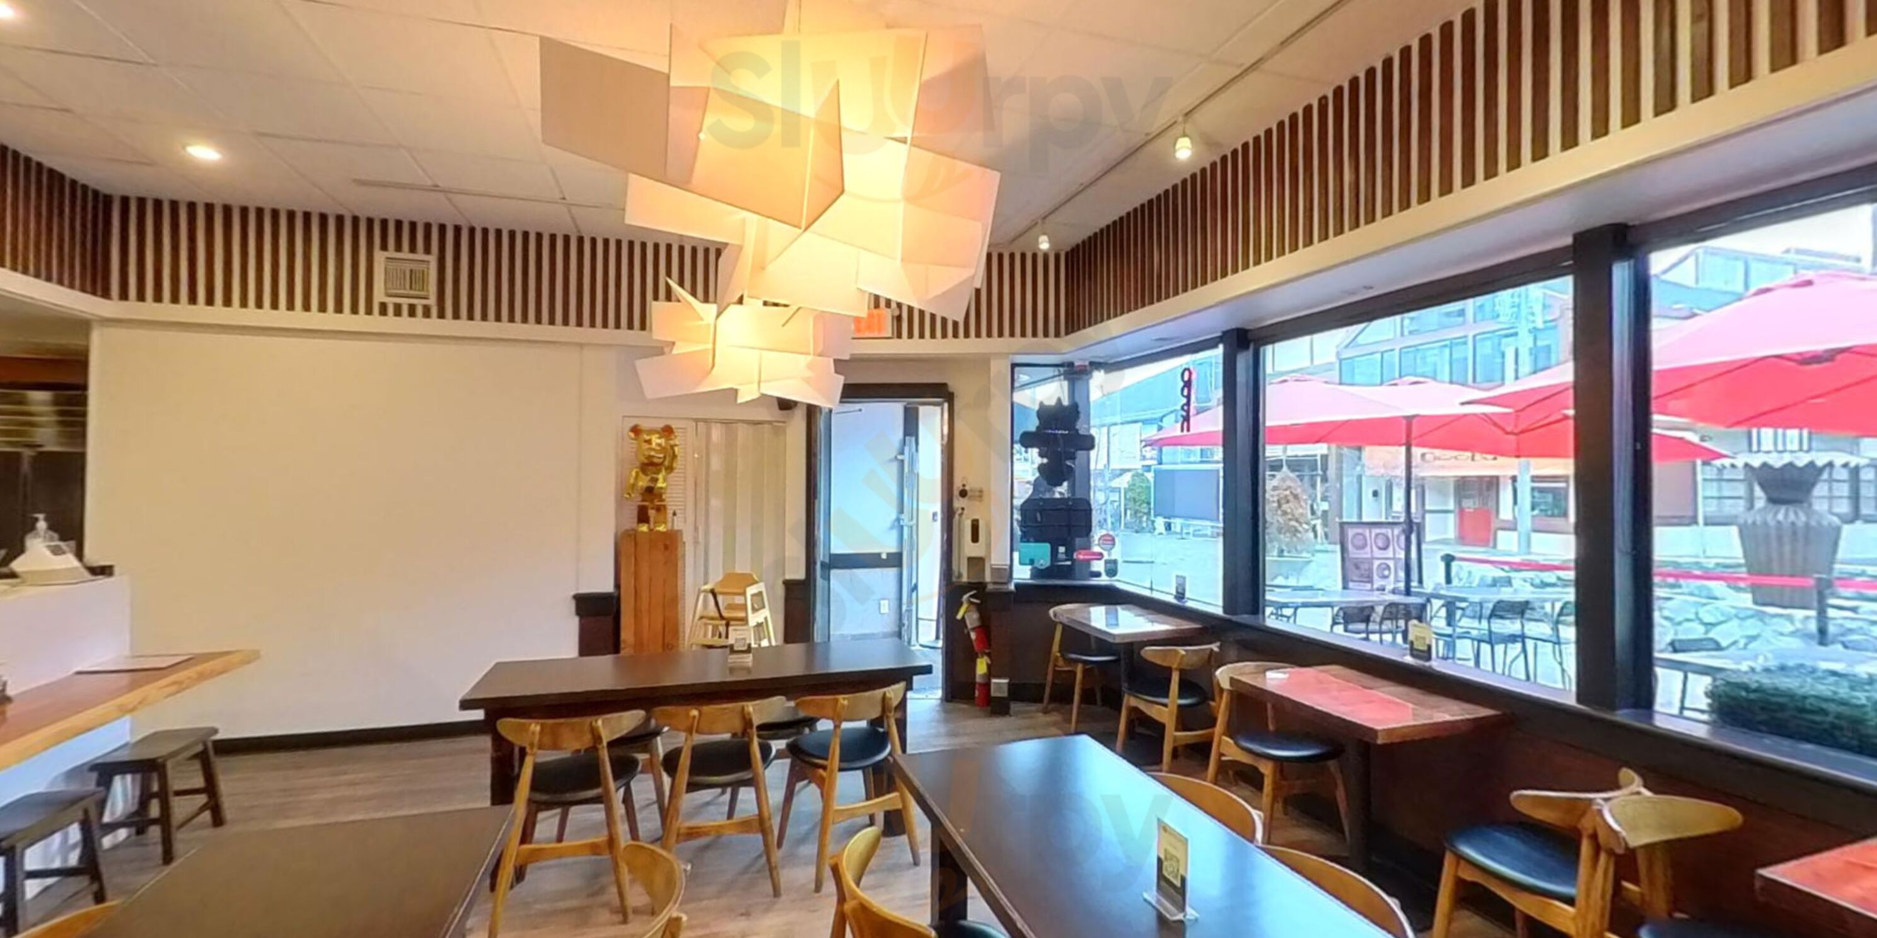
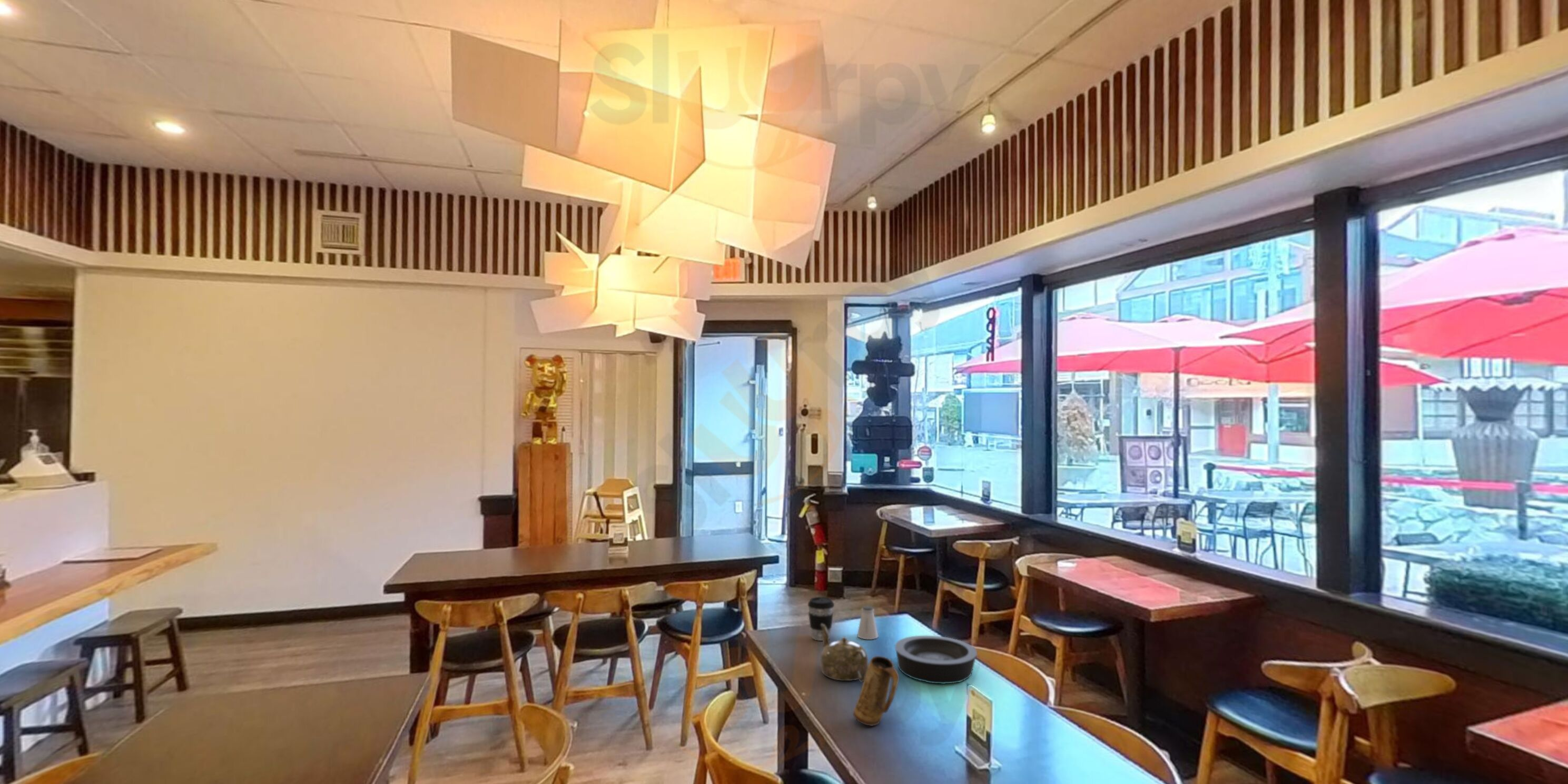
+ bowl [894,635,978,684]
+ teapot [820,624,869,682]
+ coffee cup [807,597,835,641]
+ saltshaker [857,605,879,640]
+ mug [853,656,900,726]
